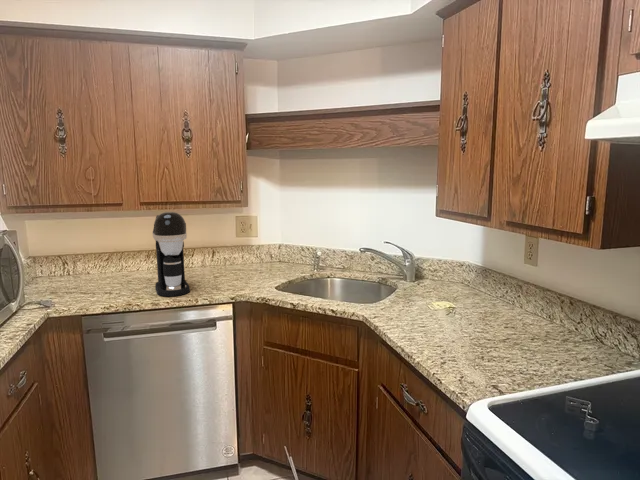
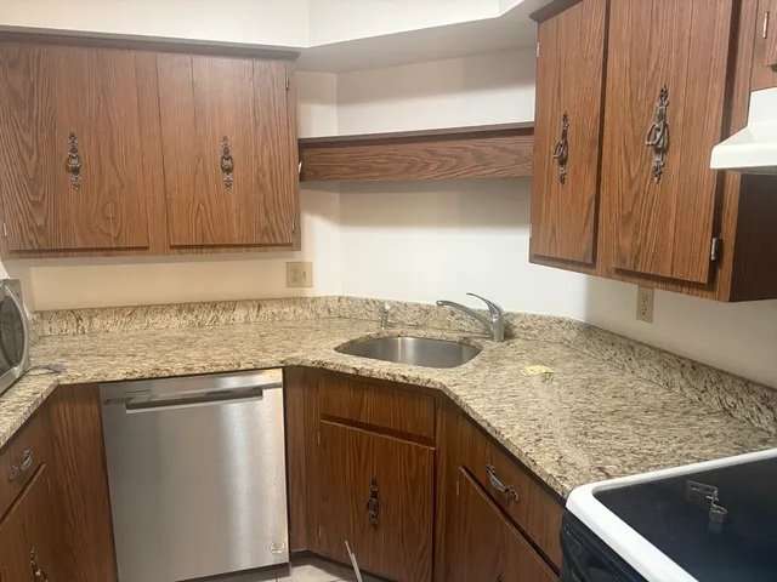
- coffee maker [151,211,191,297]
